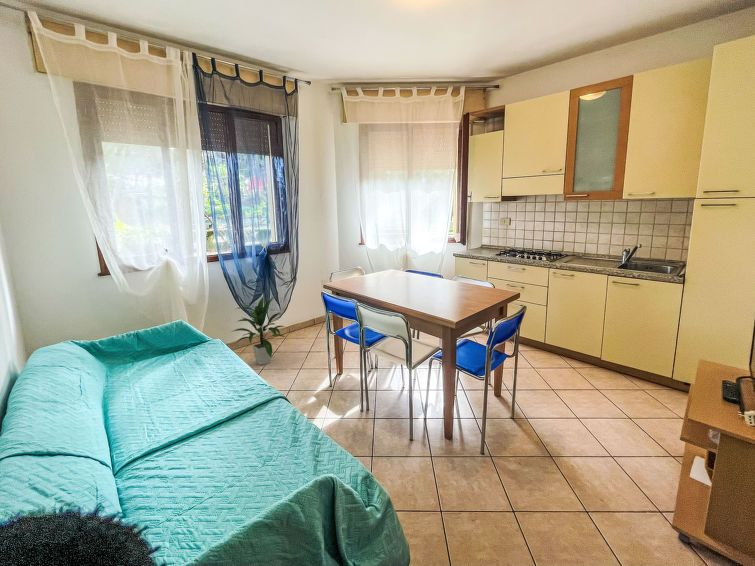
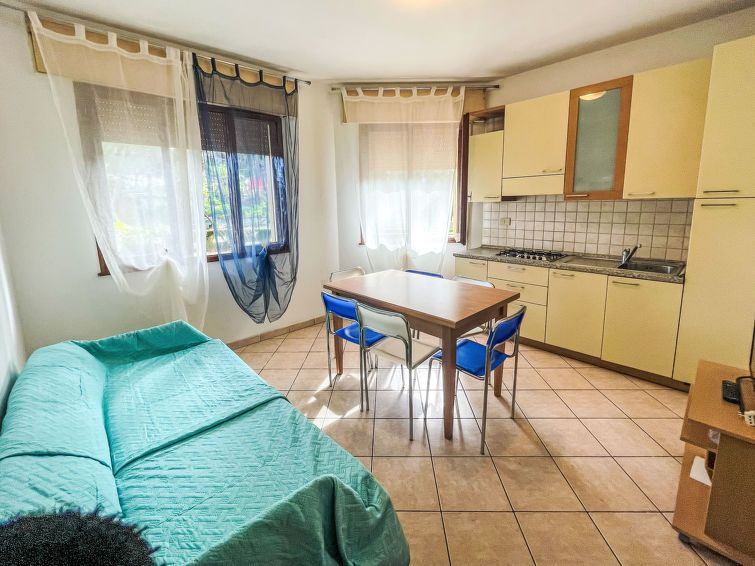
- indoor plant [230,296,287,366]
